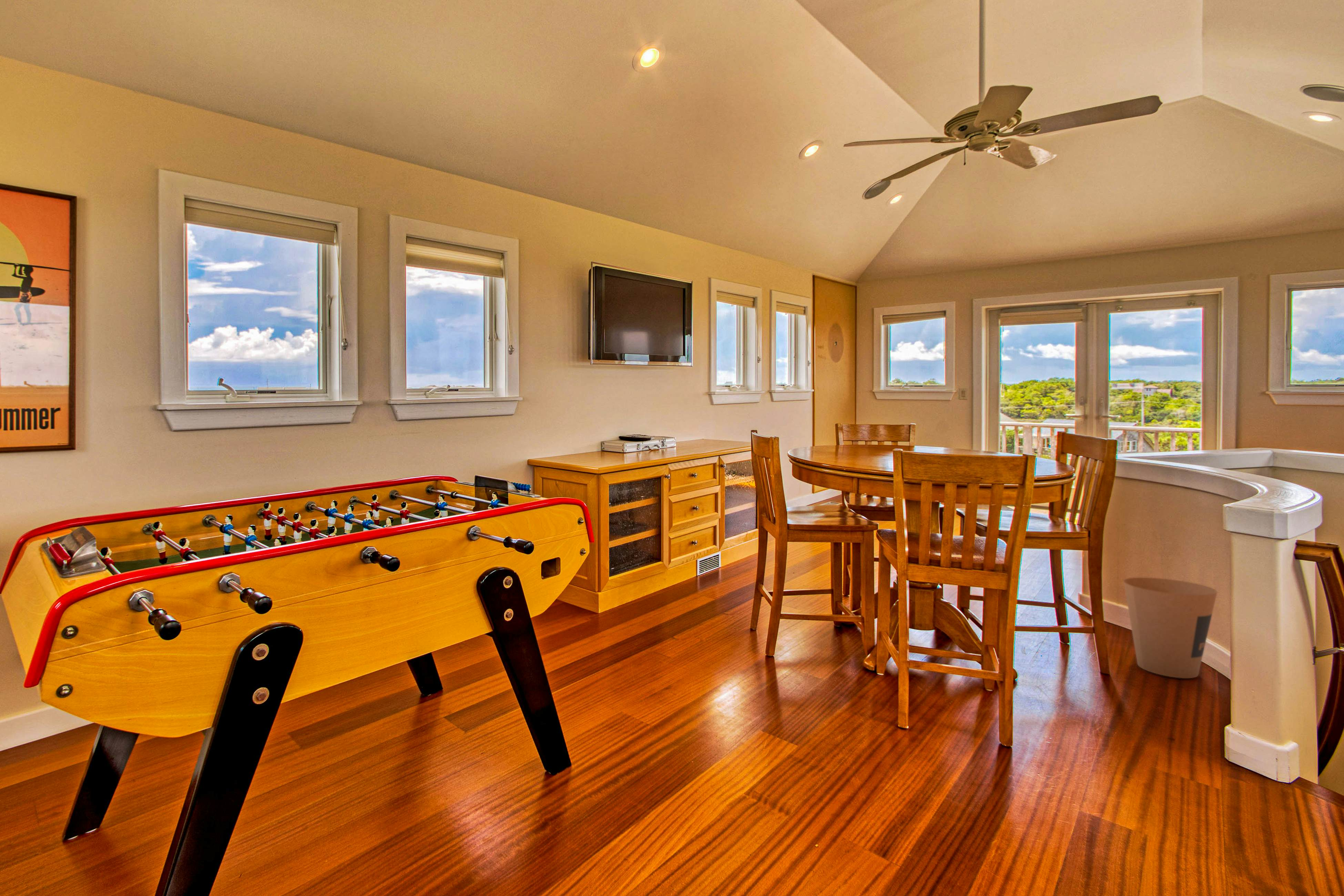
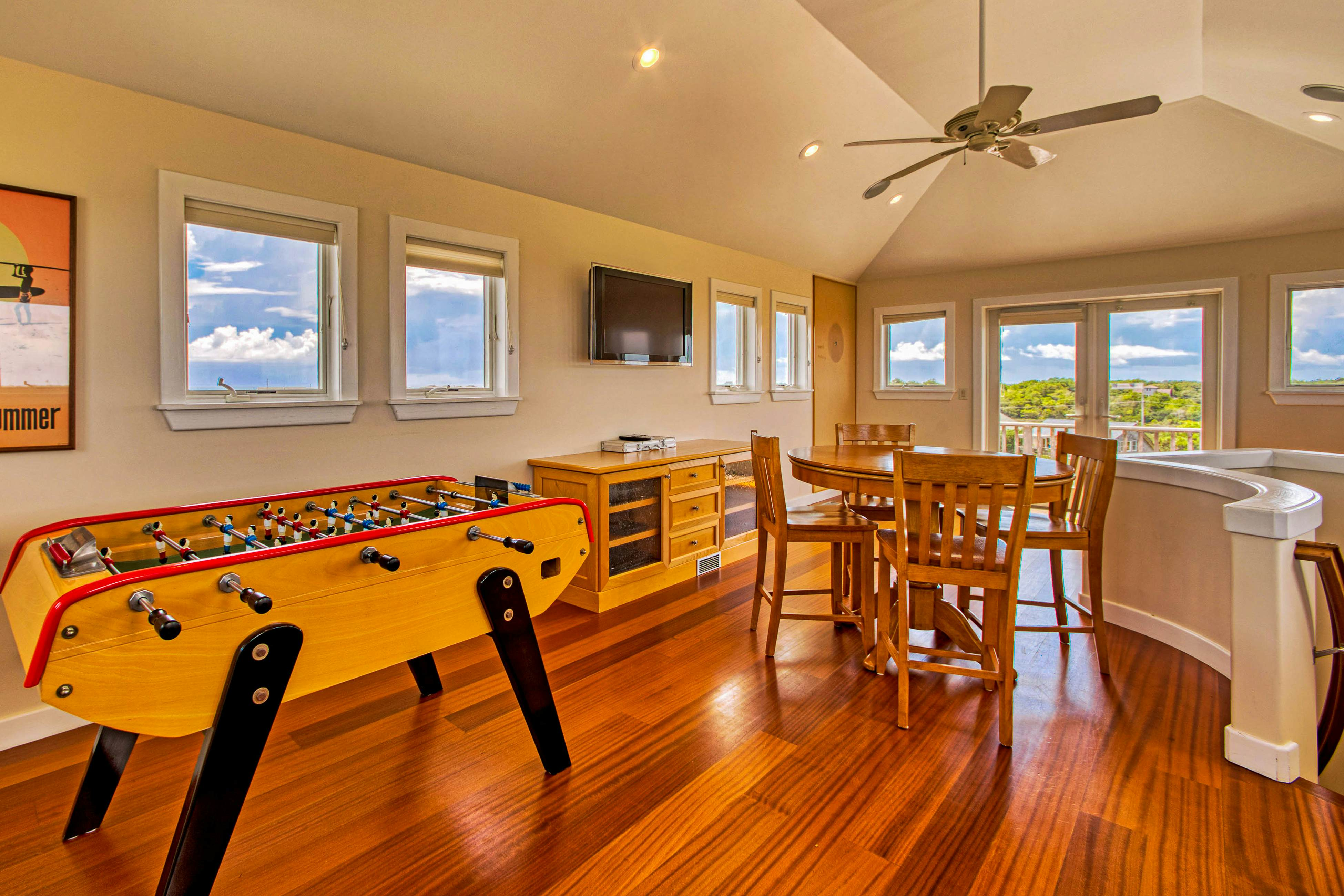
- trash can [1123,577,1218,679]
